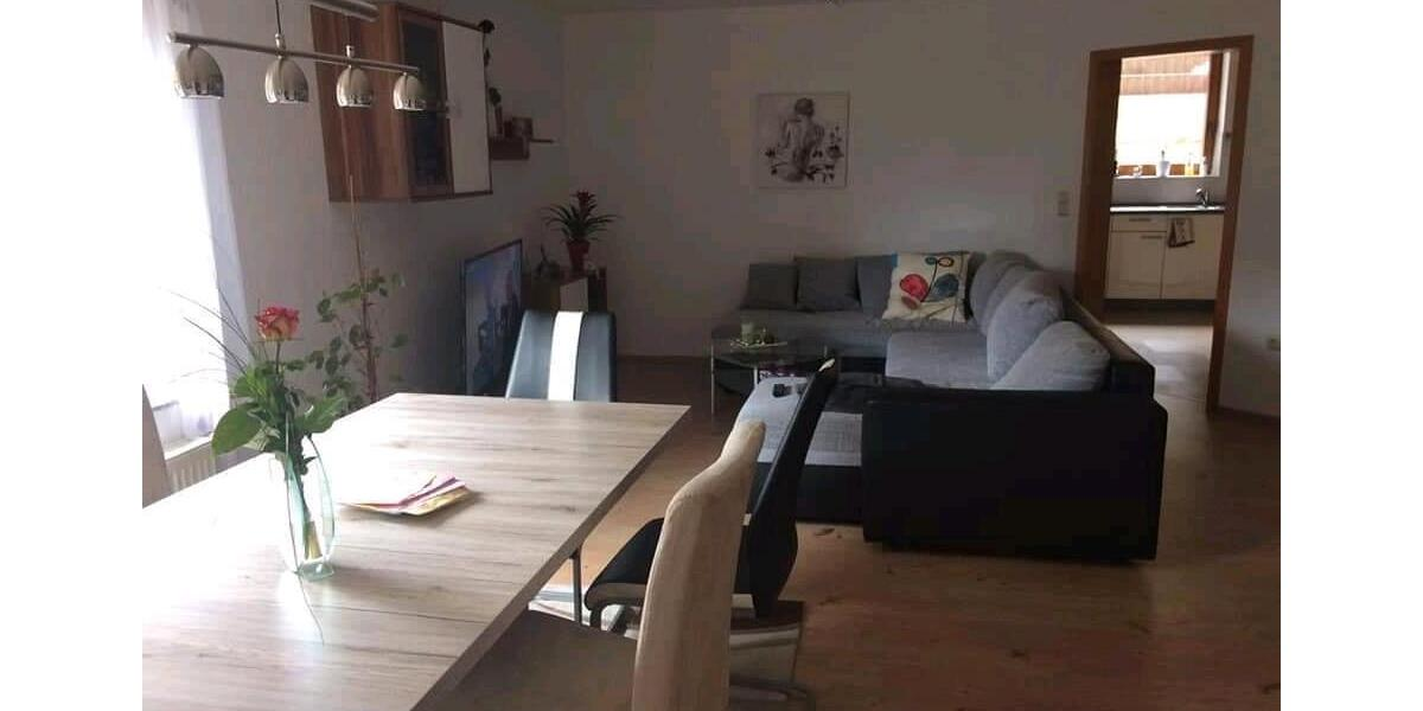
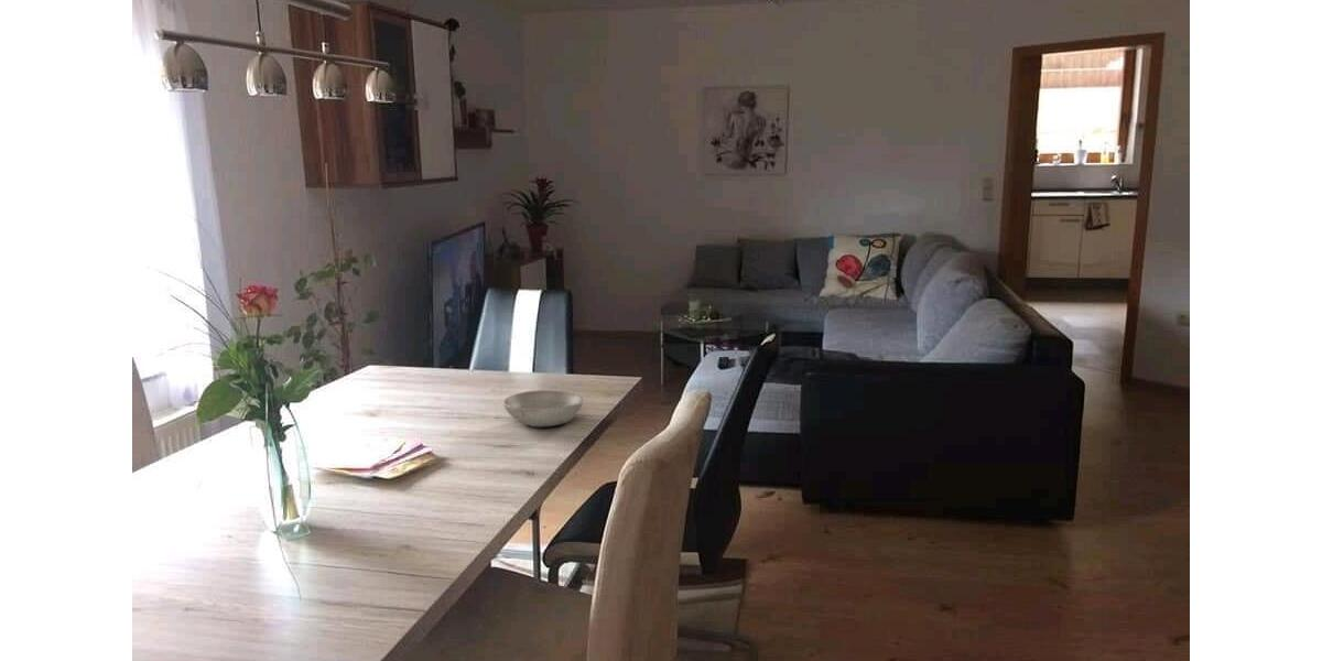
+ bowl [502,389,585,429]
